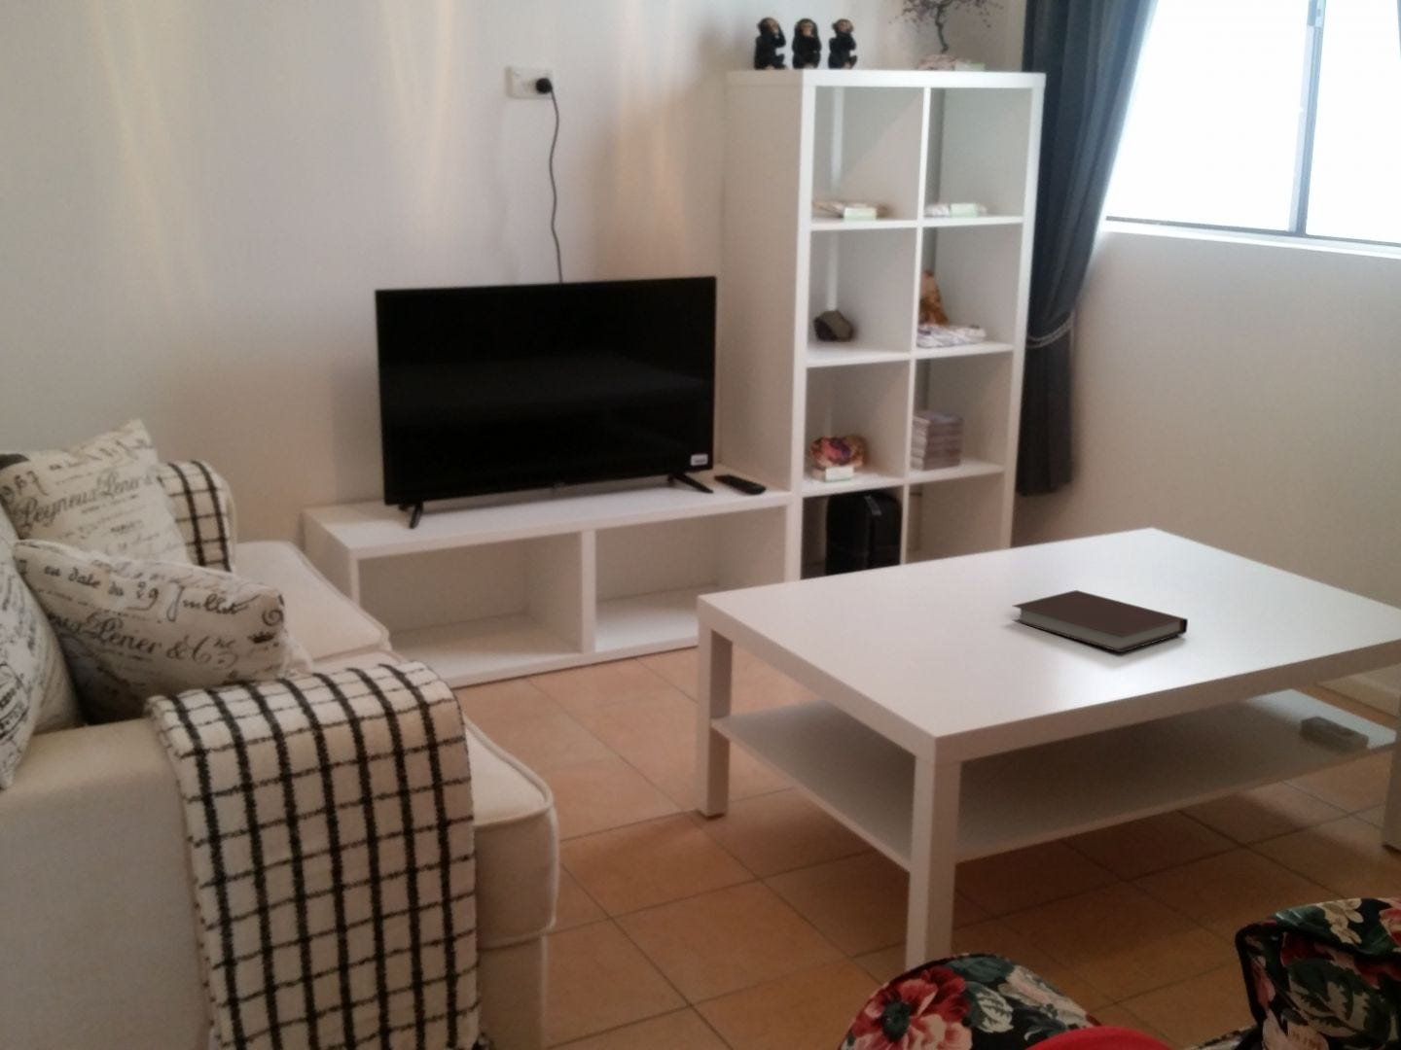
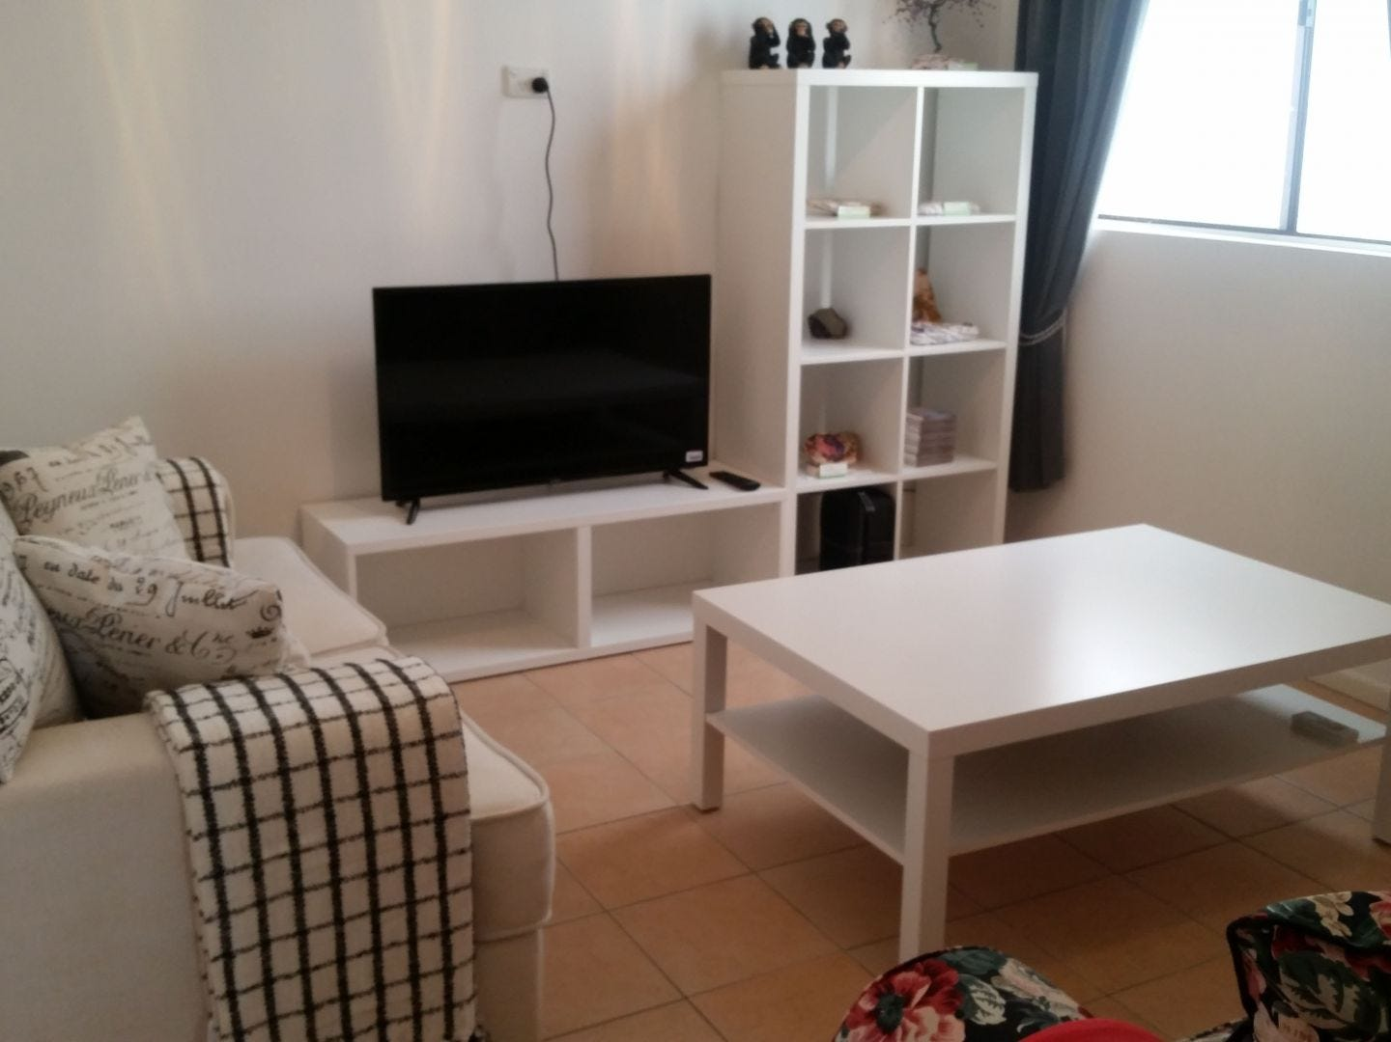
- notebook [1010,589,1189,653]
